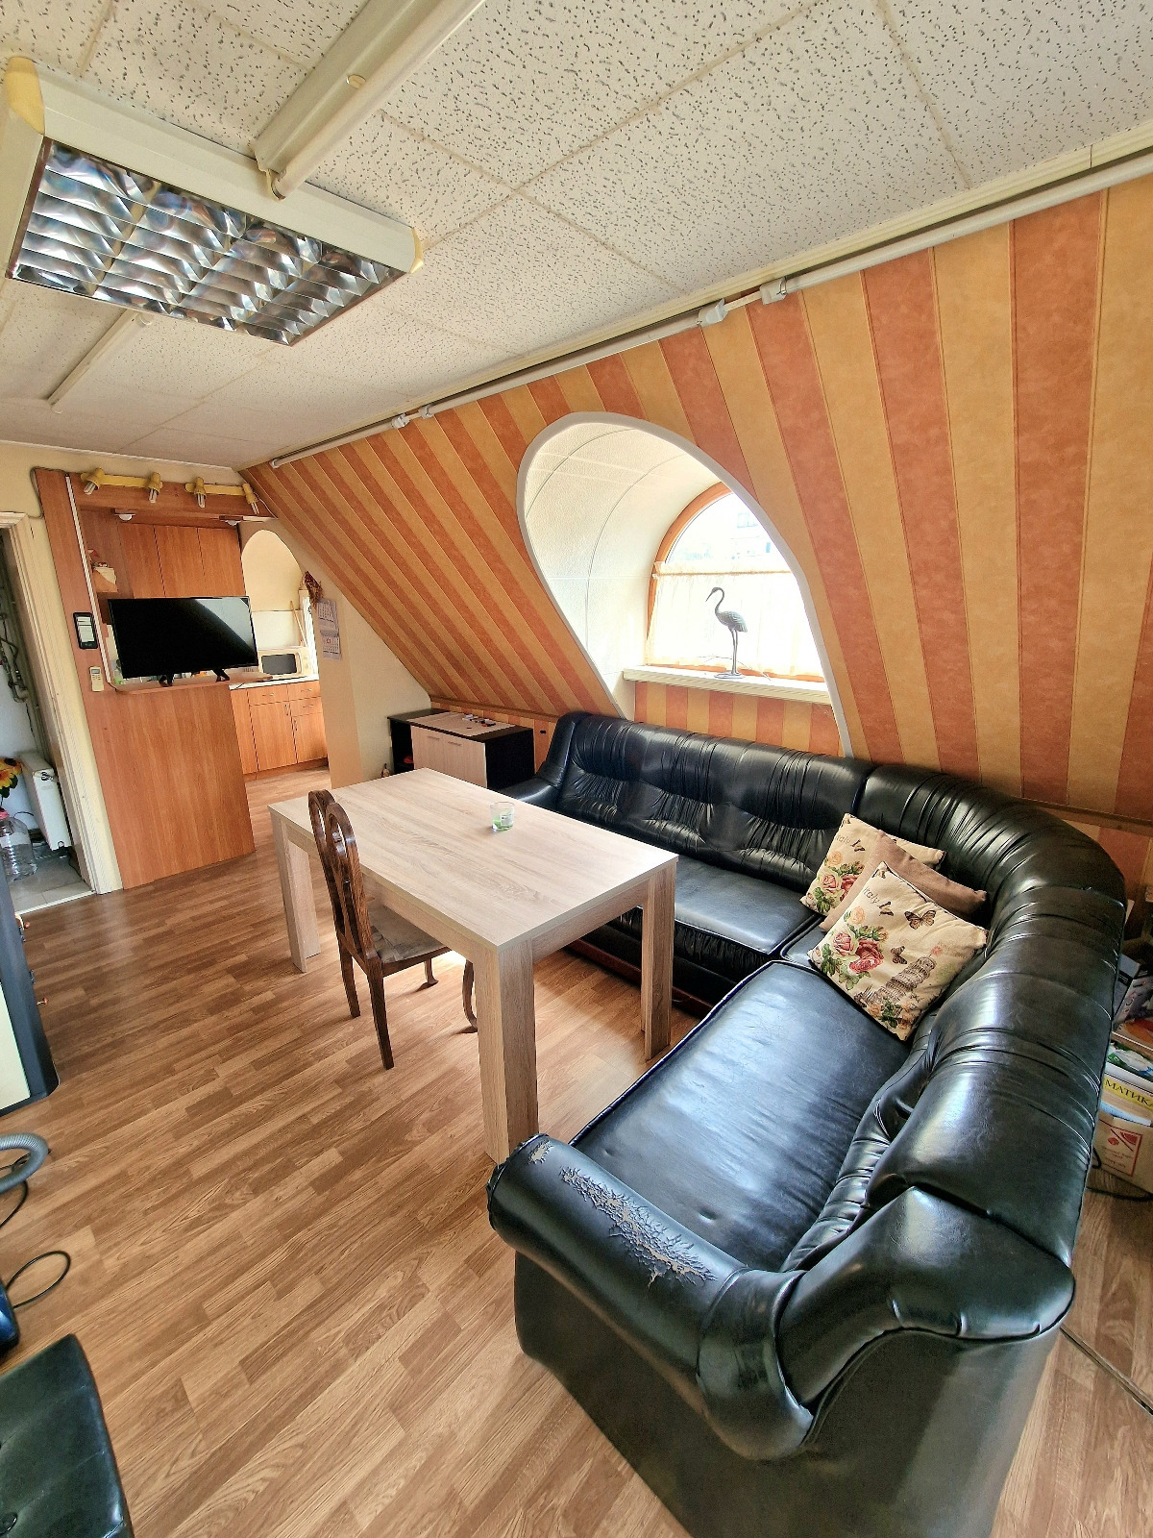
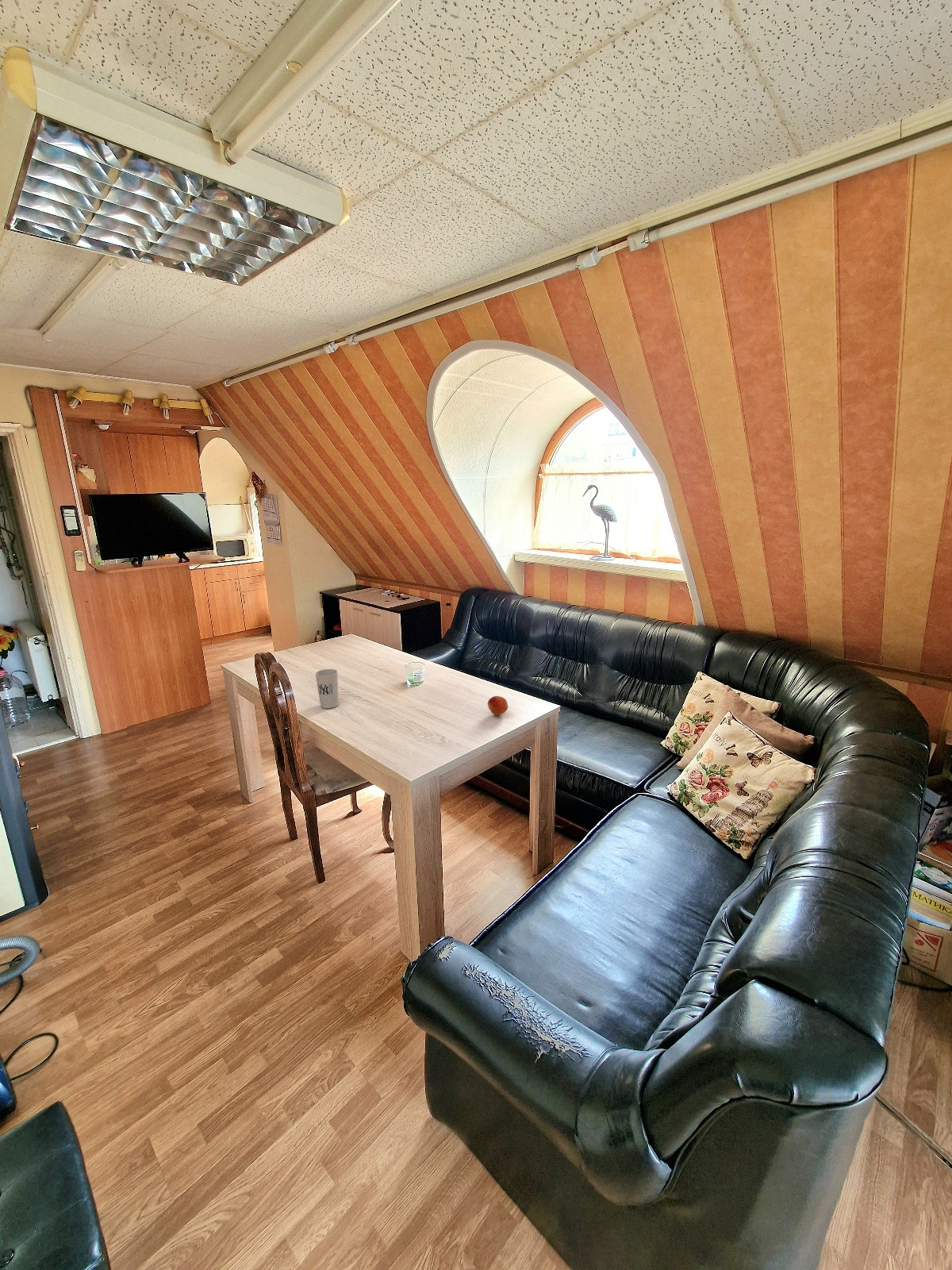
+ cup [315,668,339,709]
+ fruit [487,695,509,716]
